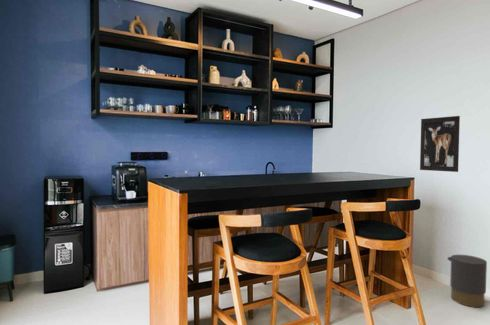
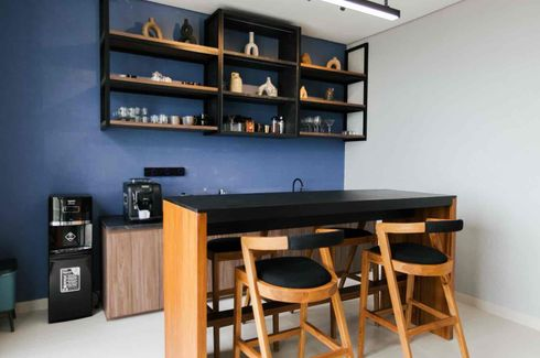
- trash can [446,254,488,308]
- wall art [419,115,461,173]
